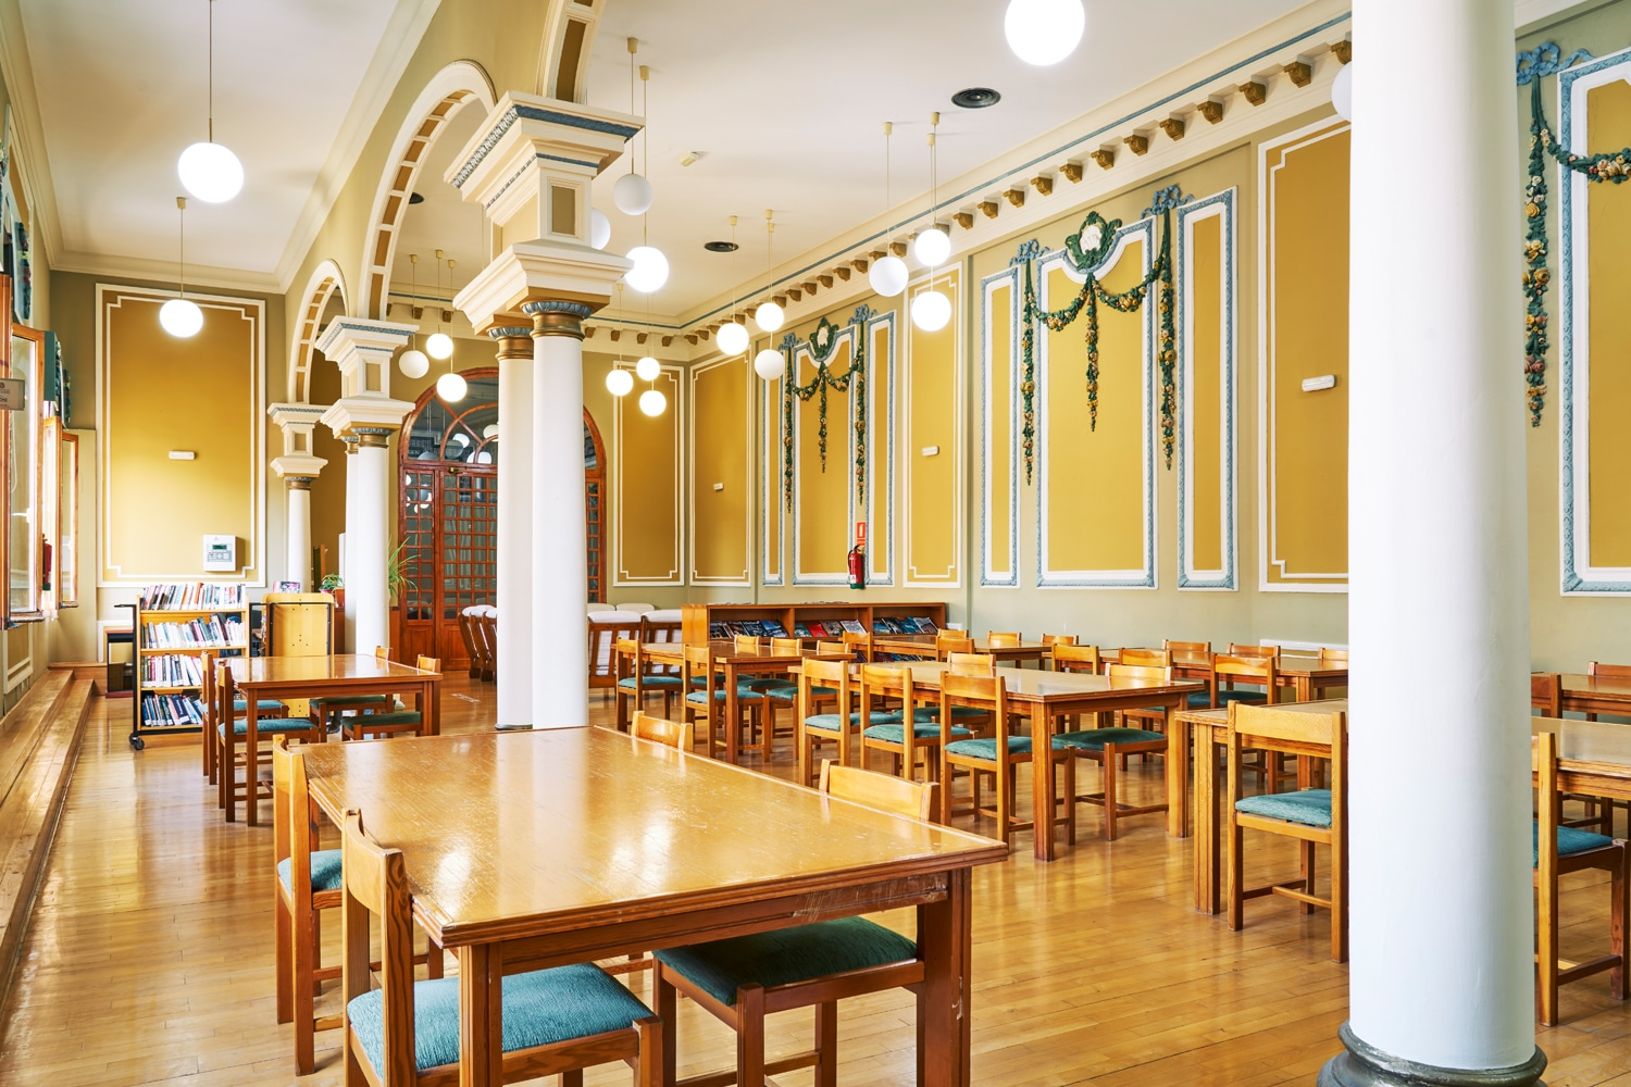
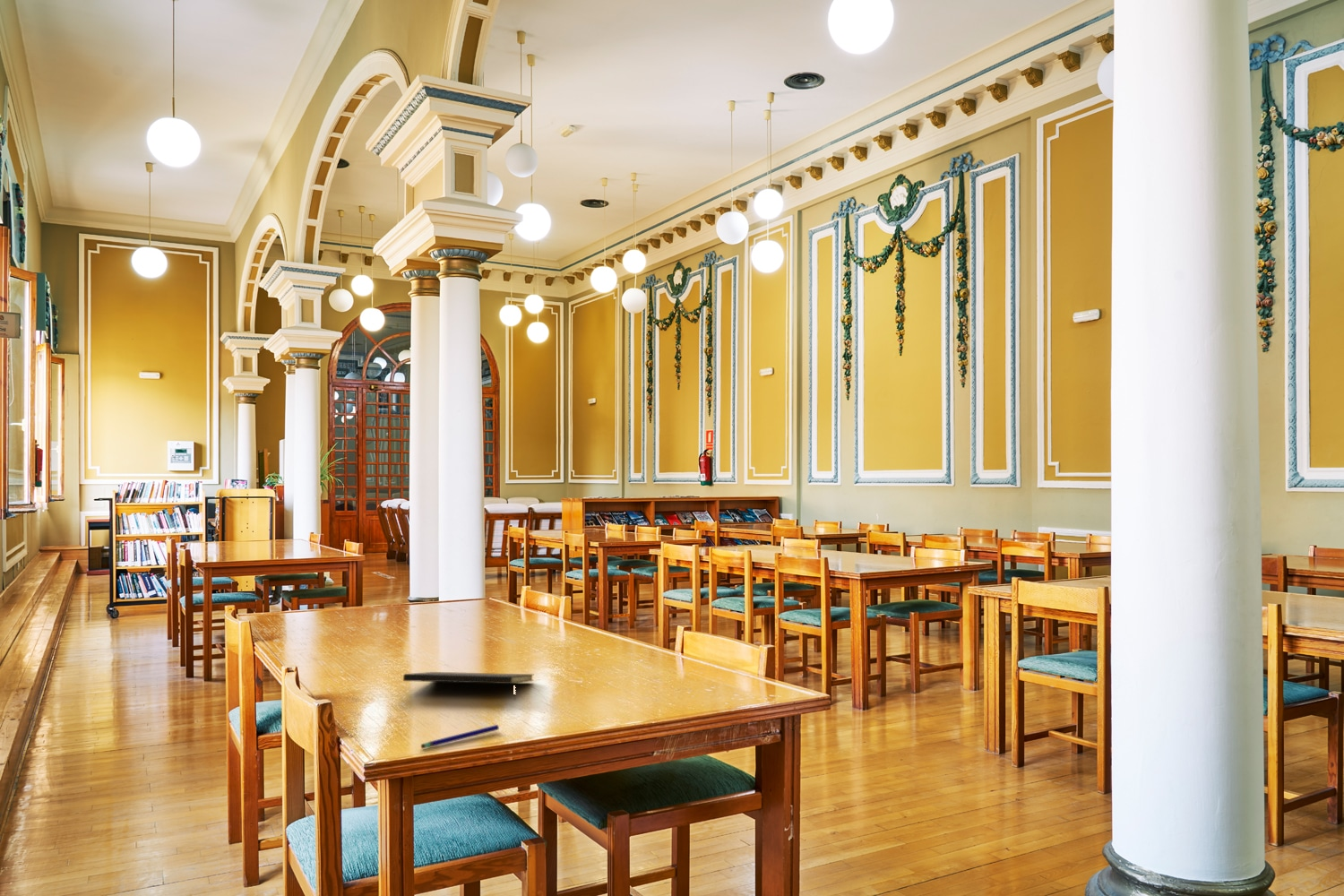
+ notepad [402,671,535,700]
+ pen [420,724,500,749]
